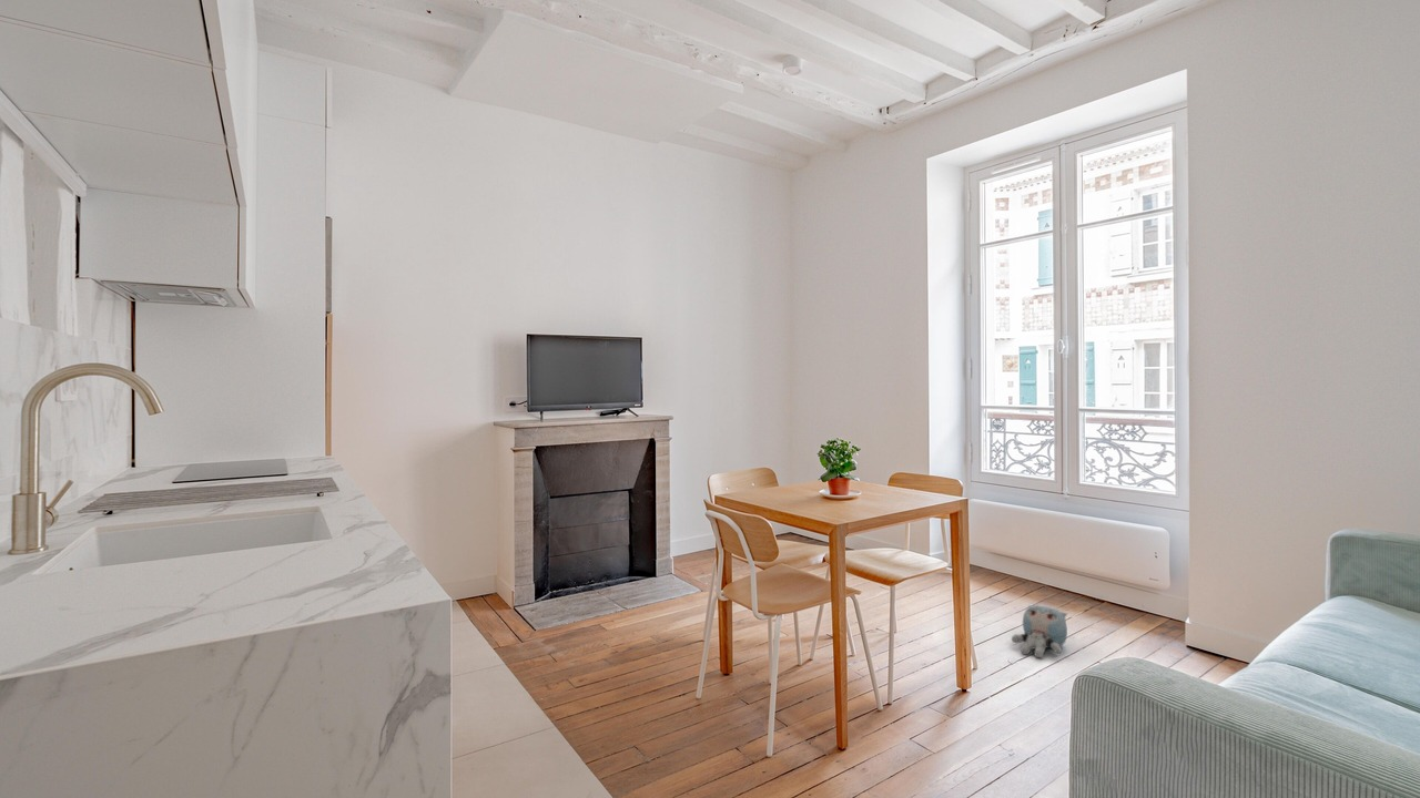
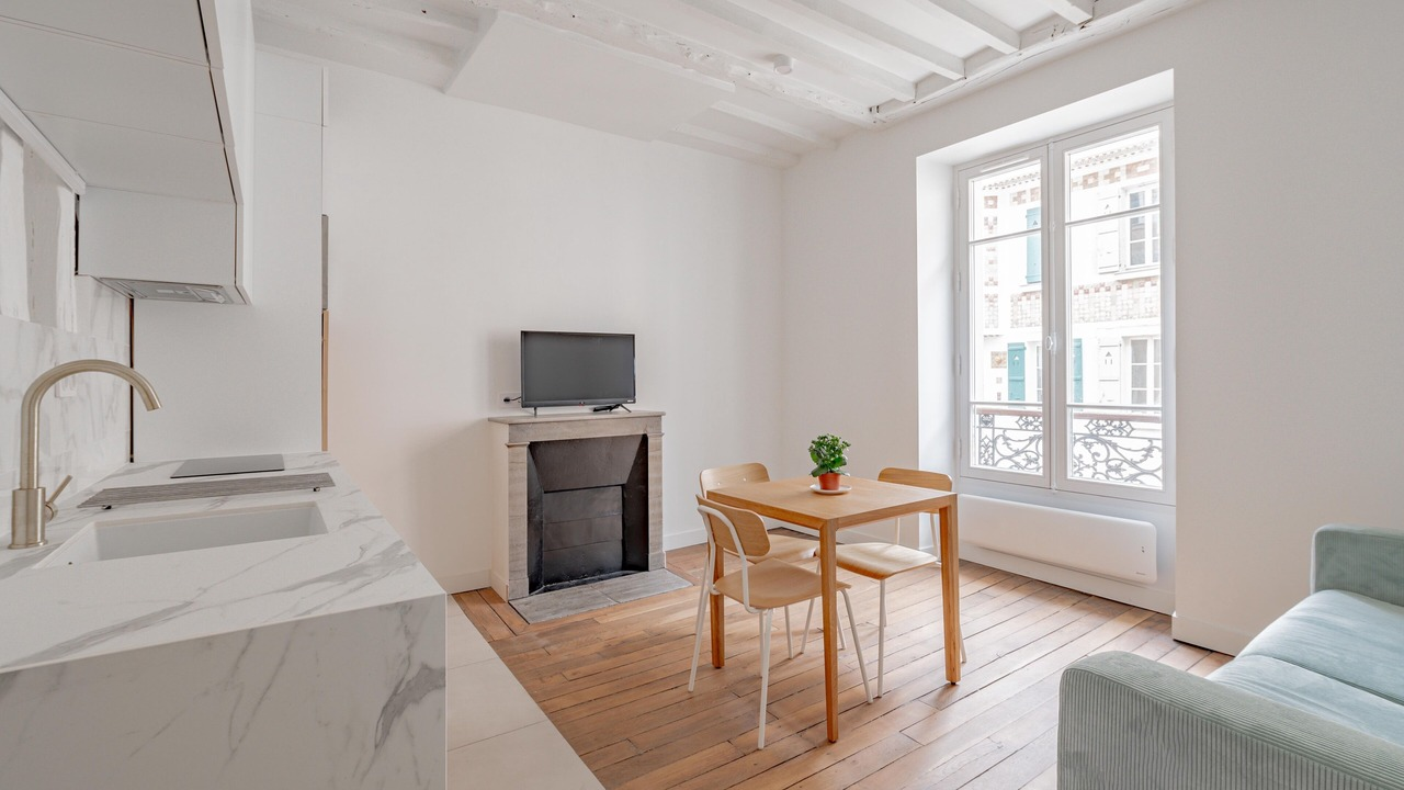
- plush toy [1011,604,1068,659]
